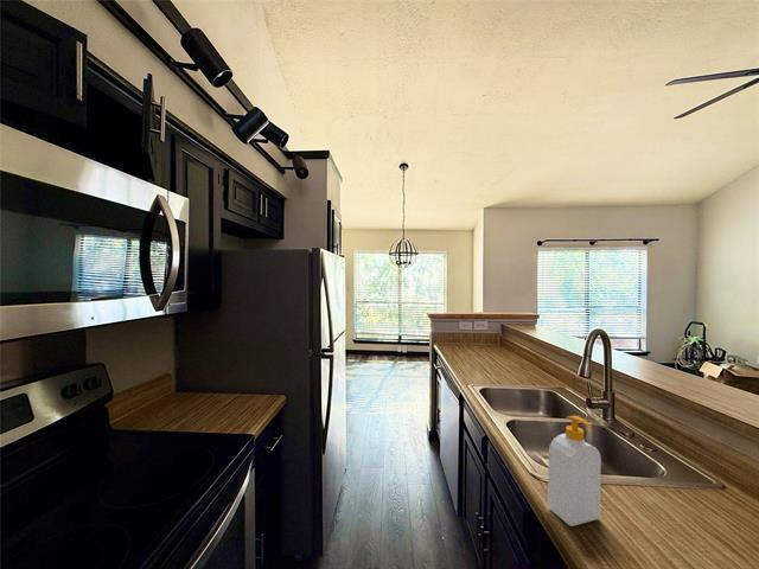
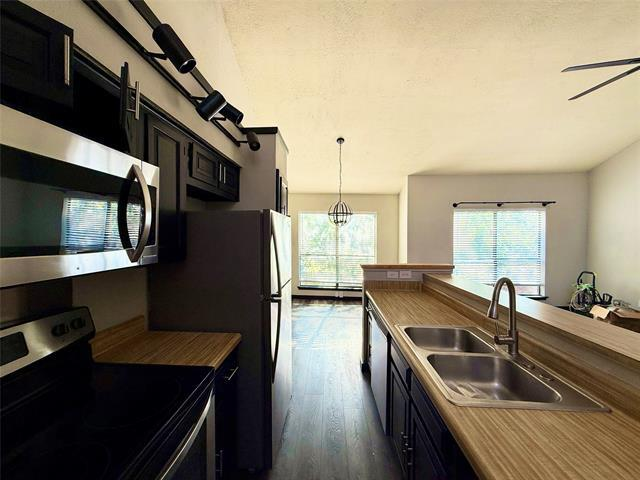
- soap bottle [547,415,602,528]
